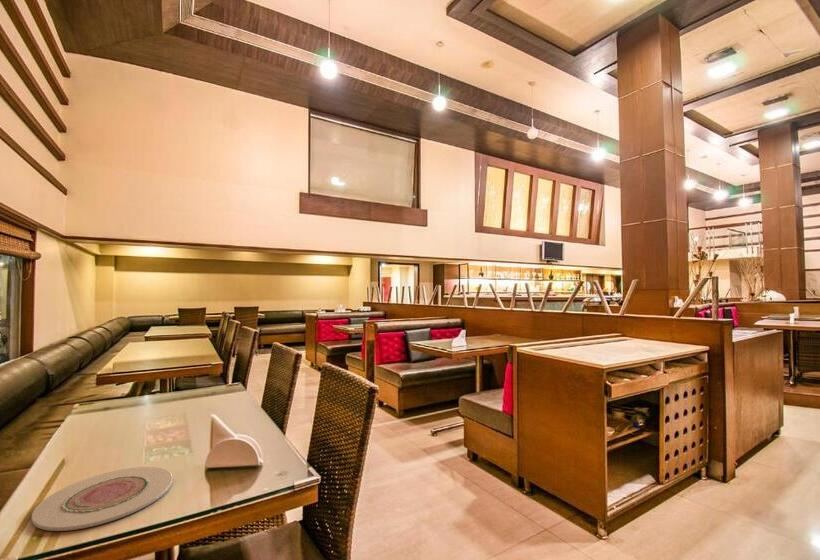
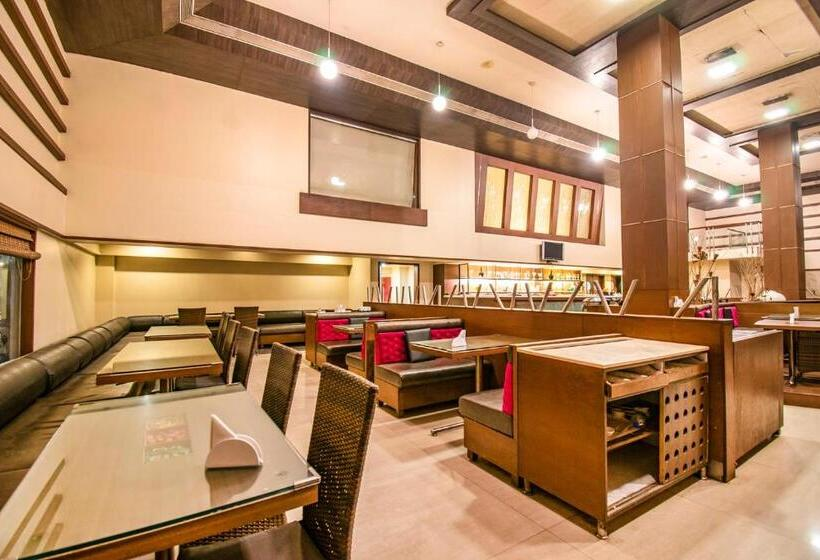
- plate [30,466,174,532]
